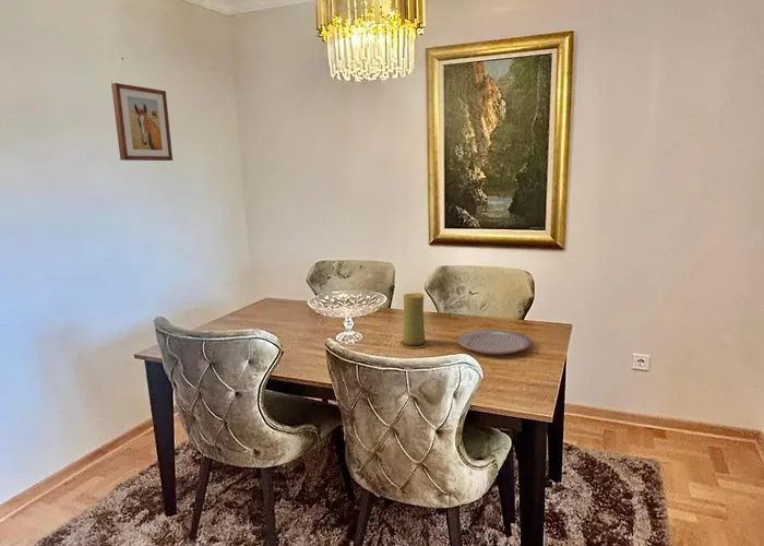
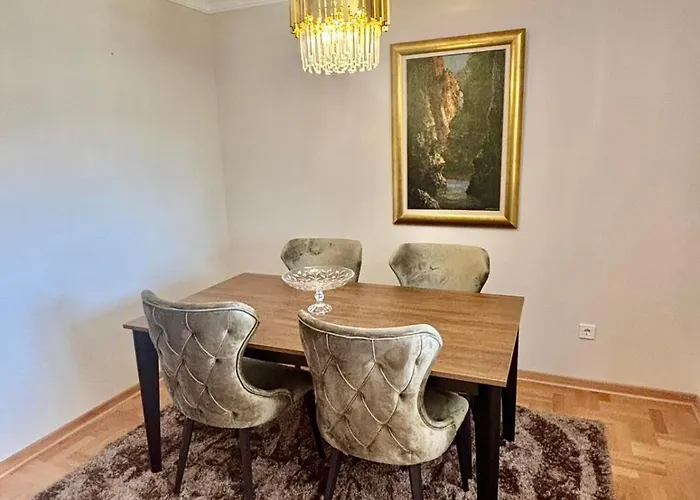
- wall art [110,82,174,162]
- plate [456,329,533,356]
- candle [398,292,430,349]
